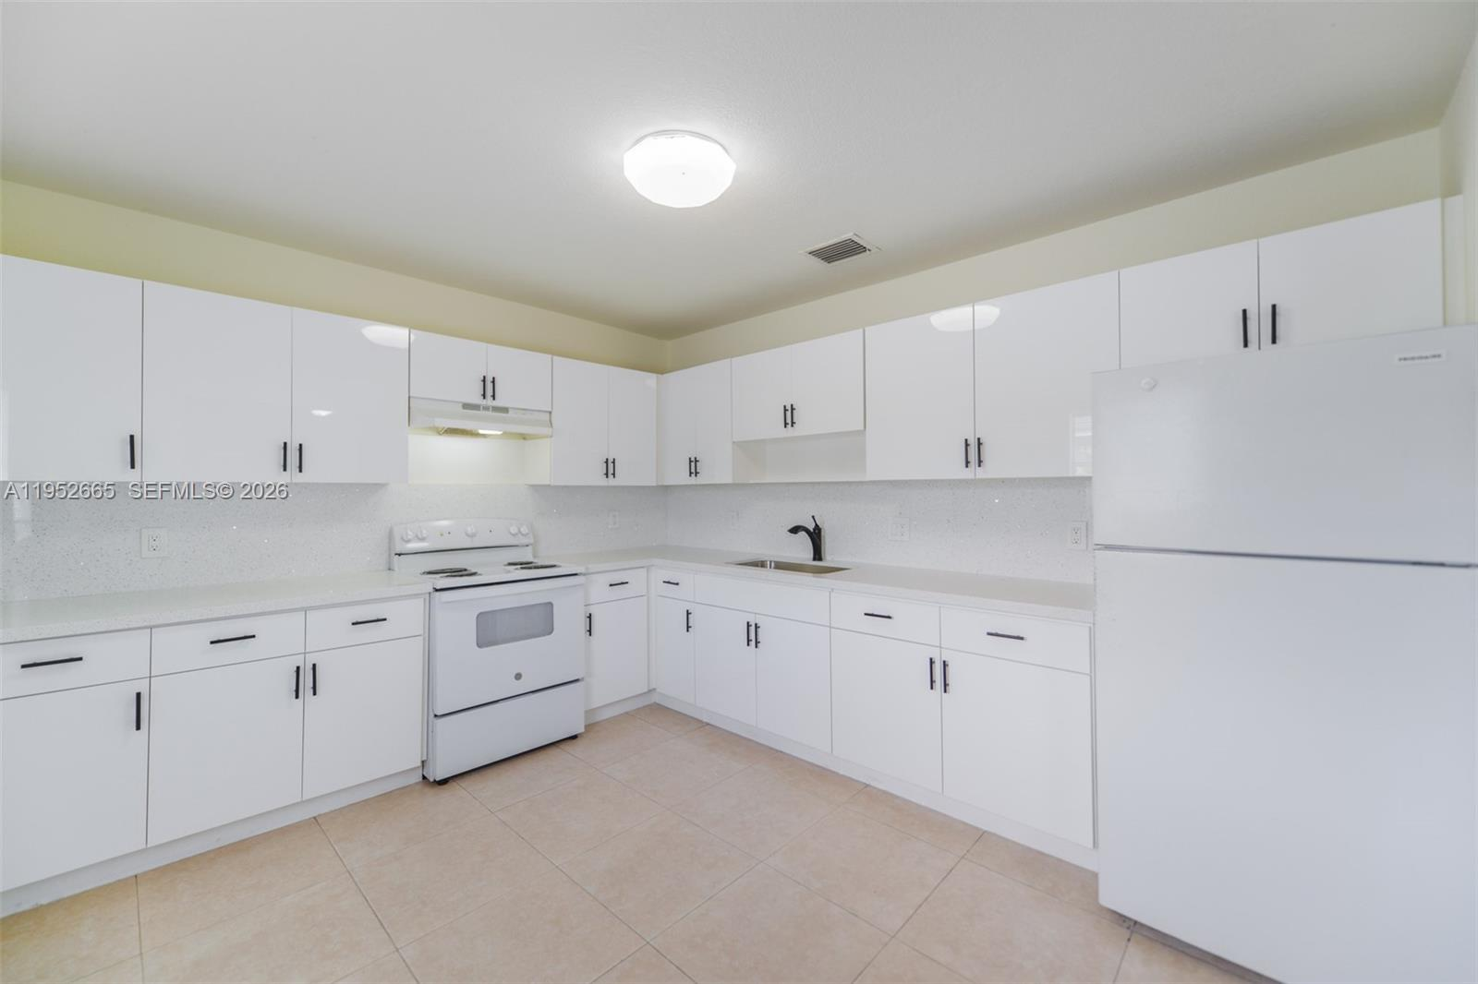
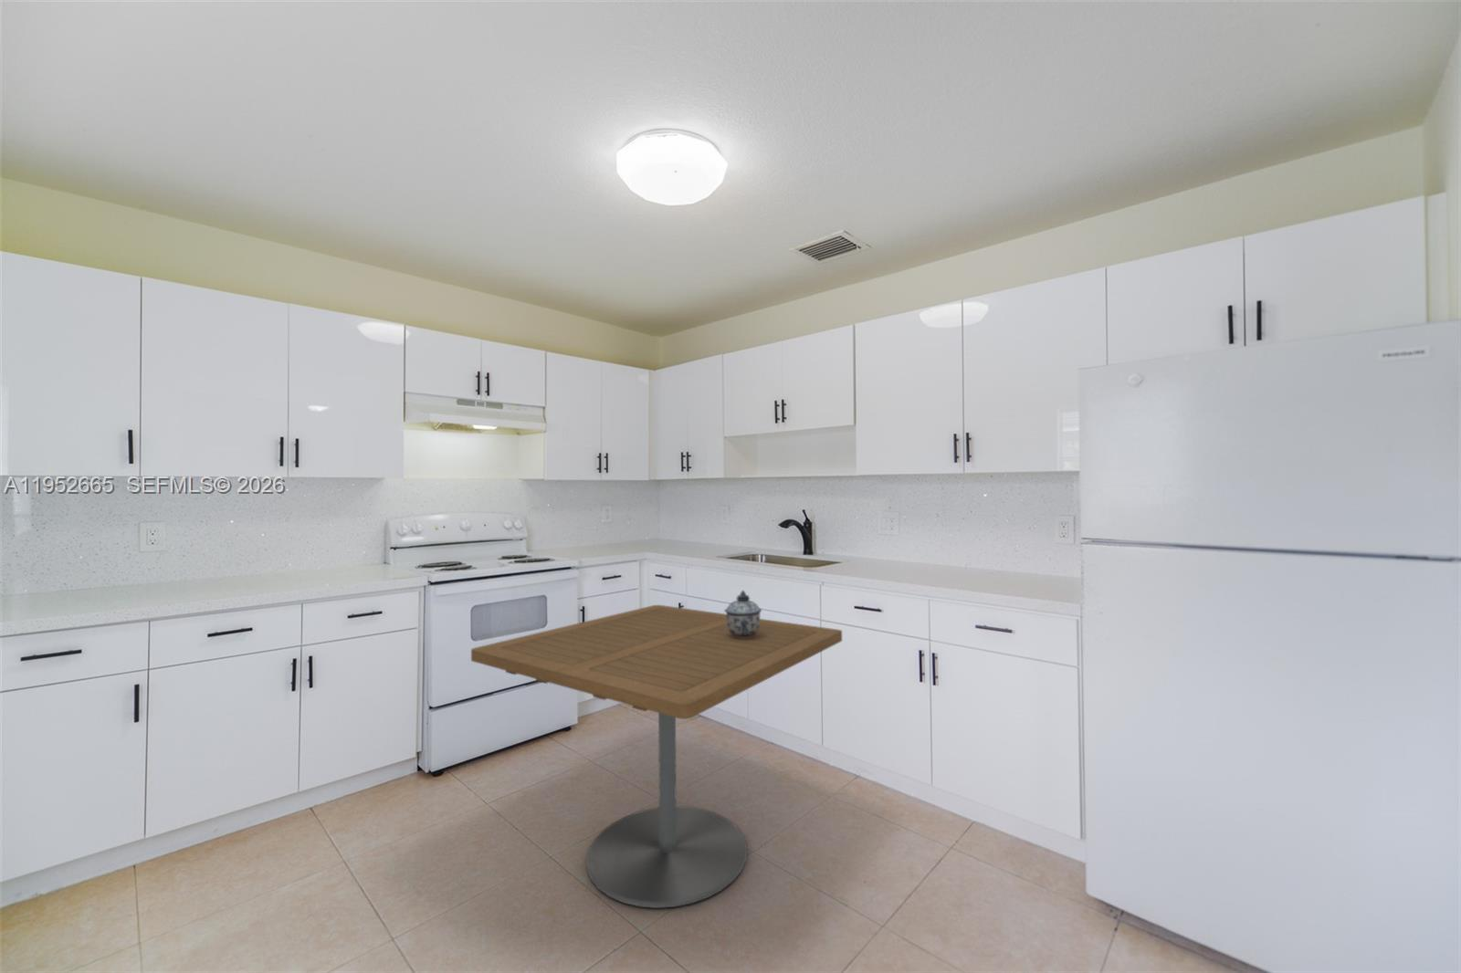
+ dining table [470,604,843,909]
+ lidded jar [723,590,763,639]
